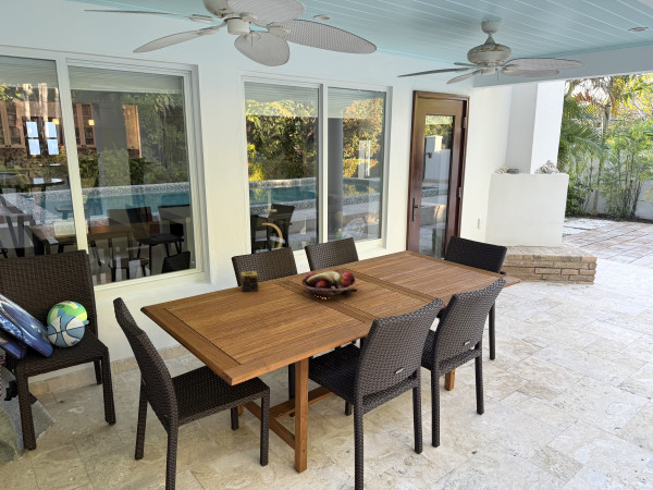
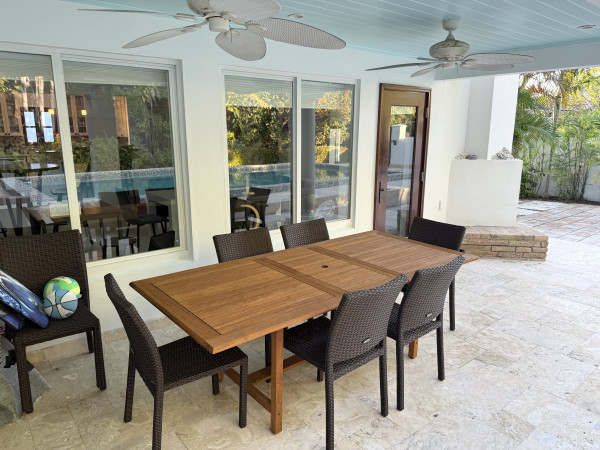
- candle [239,270,259,293]
- fruit basket [300,270,359,297]
